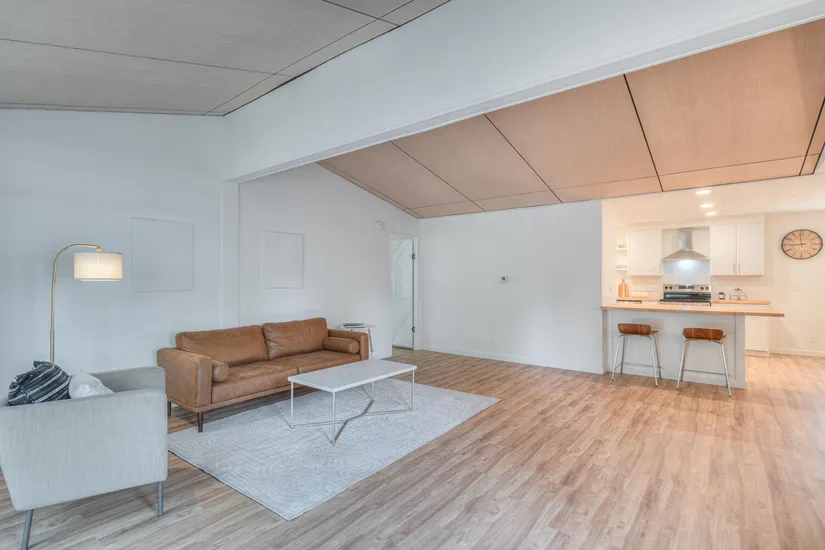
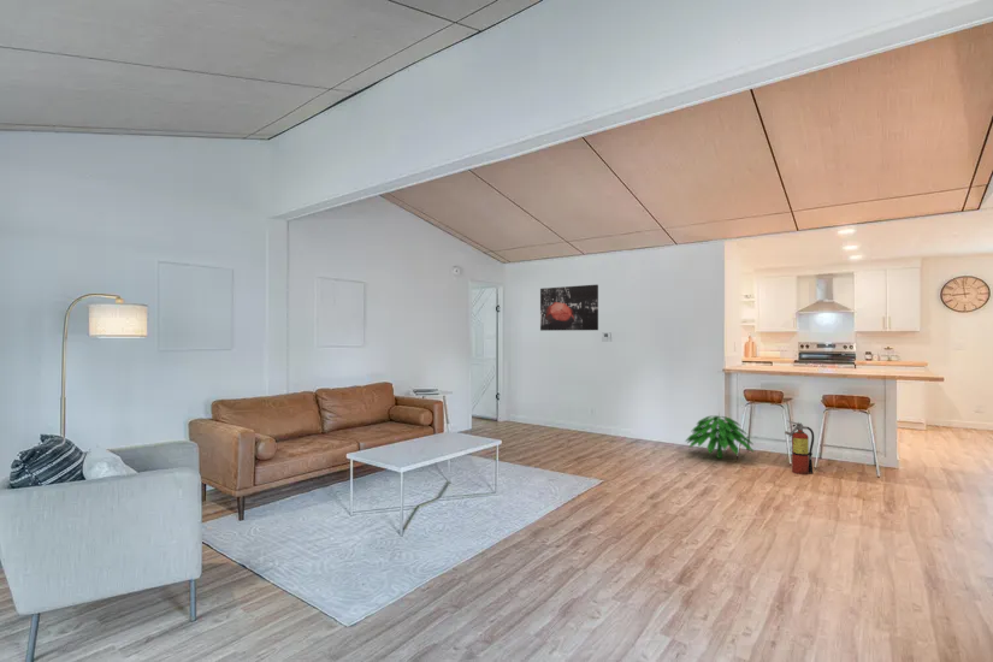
+ indoor plant [684,410,755,460]
+ wall art [539,284,599,332]
+ fire extinguisher [784,419,815,475]
